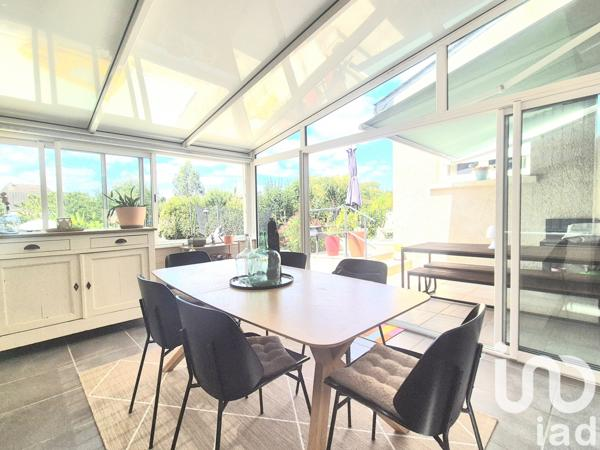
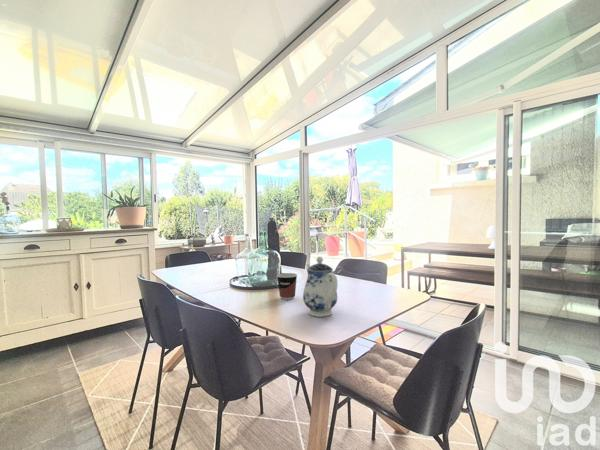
+ cup [276,272,298,301]
+ teapot [302,256,339,318]
